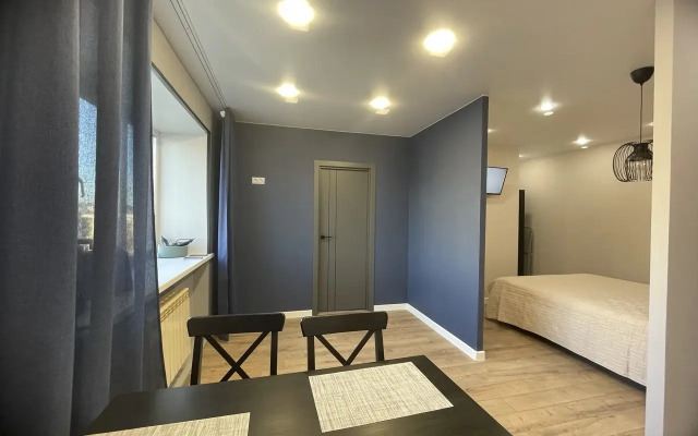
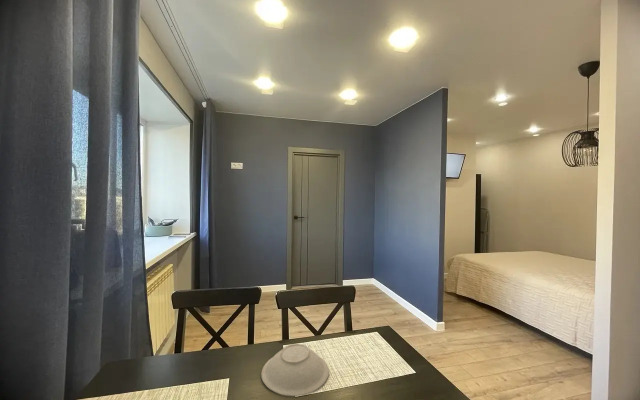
+ bowl [260,343,330,397]
